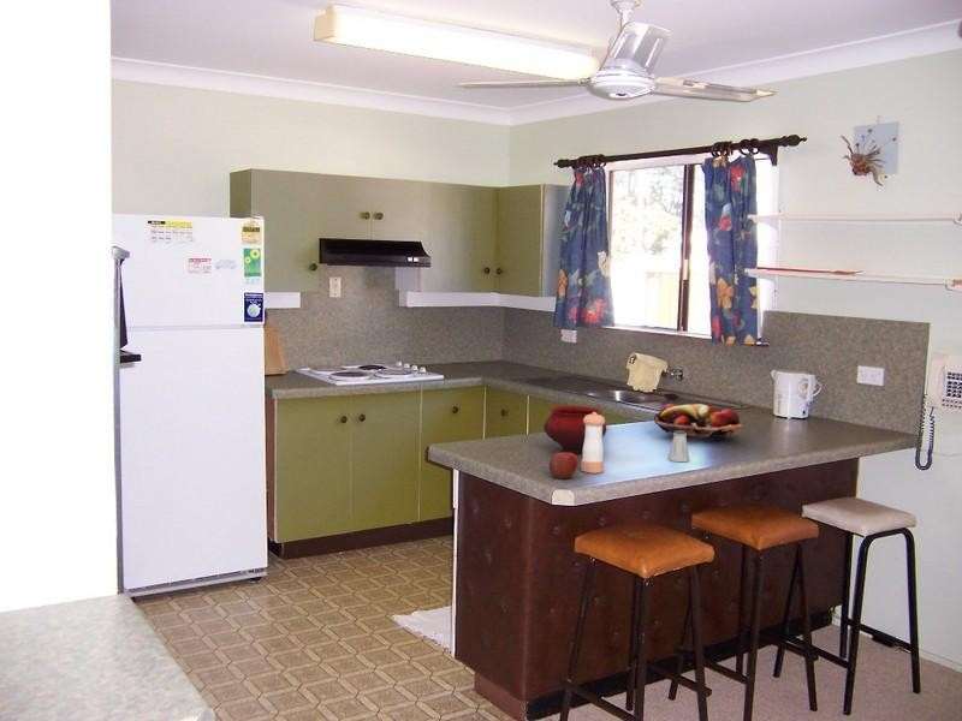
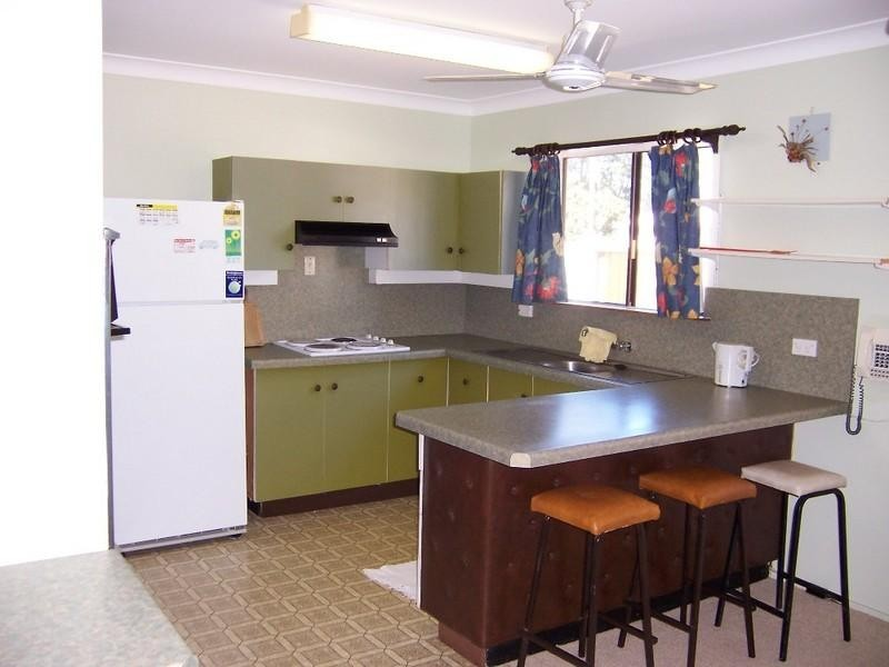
- apple [548,452,580,481]
- saltshaker [667,430,690,463]
- fruit basket [653,403,744,443]
- bowl [542,405,607,454]
- pepper shaker [580,412,606,473]
